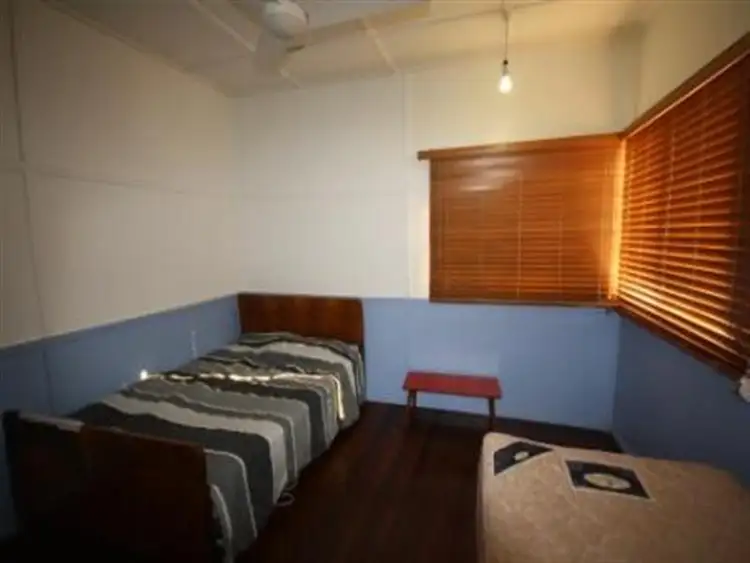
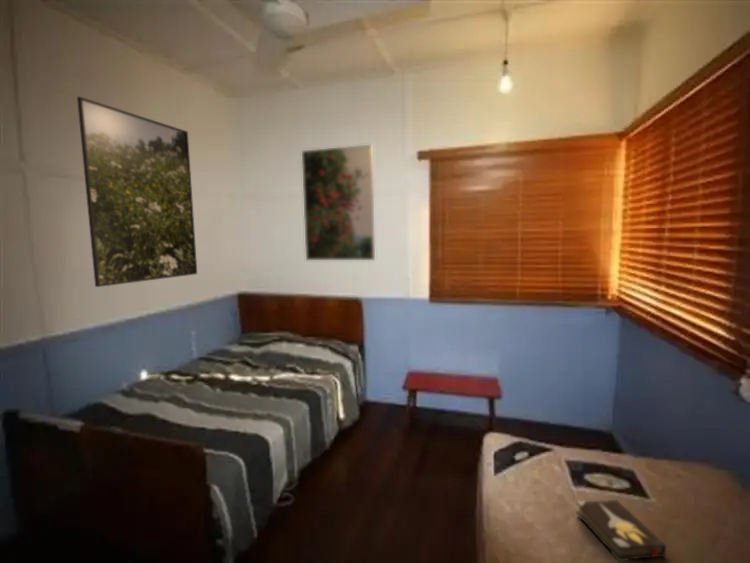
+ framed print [301,144,376,261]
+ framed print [76,96,198,288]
+ hardback book [575,499,667,562]
